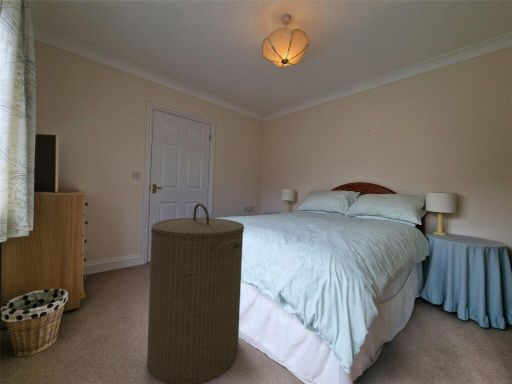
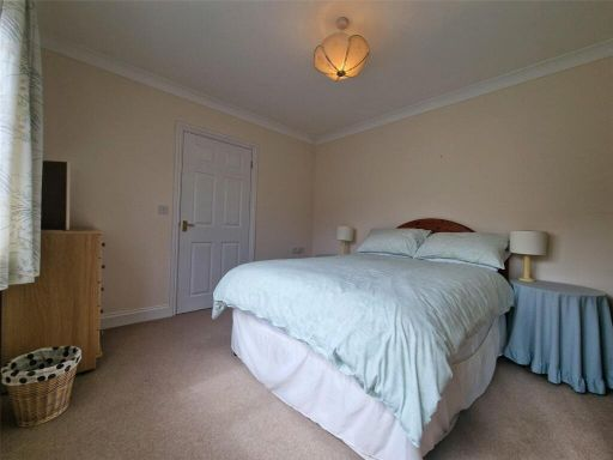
- laundry hamper [146,202,245,384]
